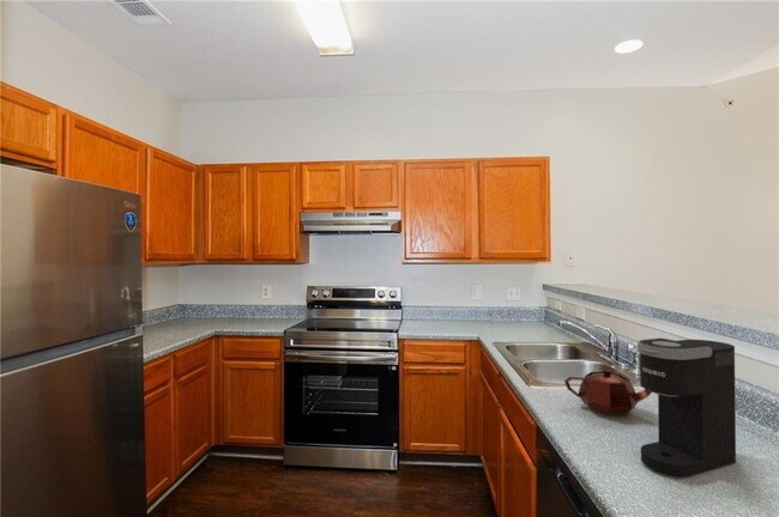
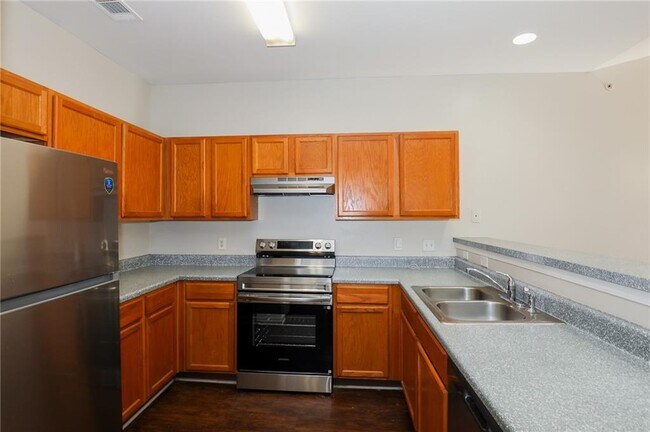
- teapot [563,367,652,416]
- coffee maker [636,336,737,479]
